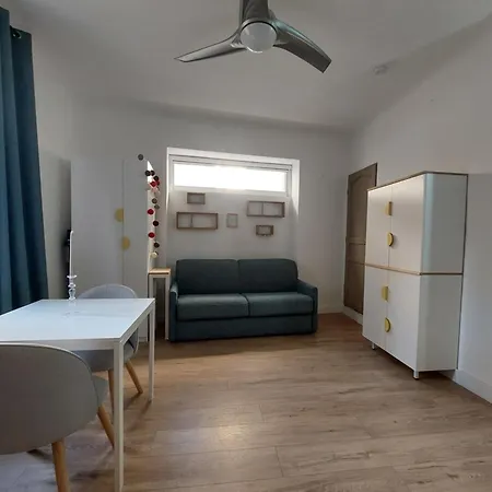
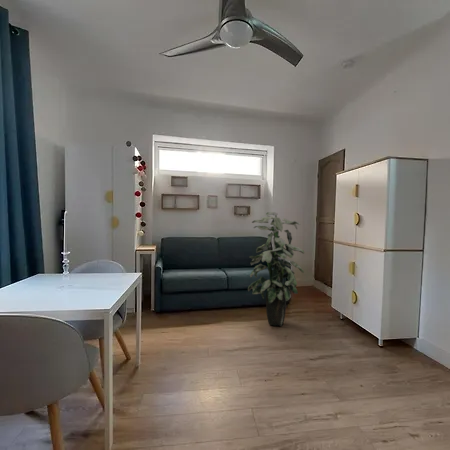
+ indoor plant [247,211,305,327]
